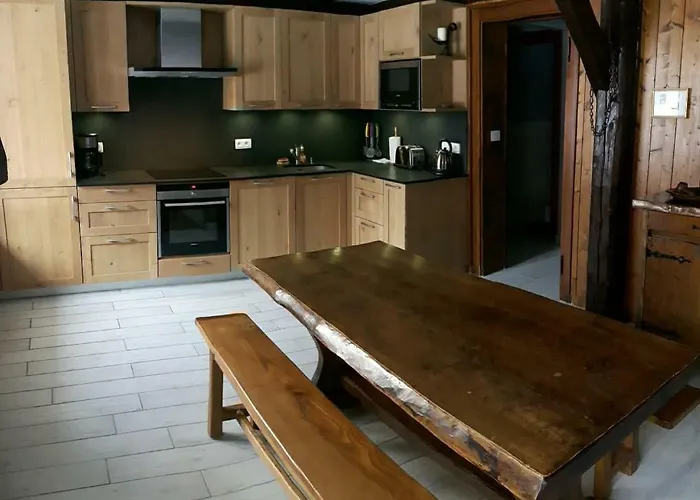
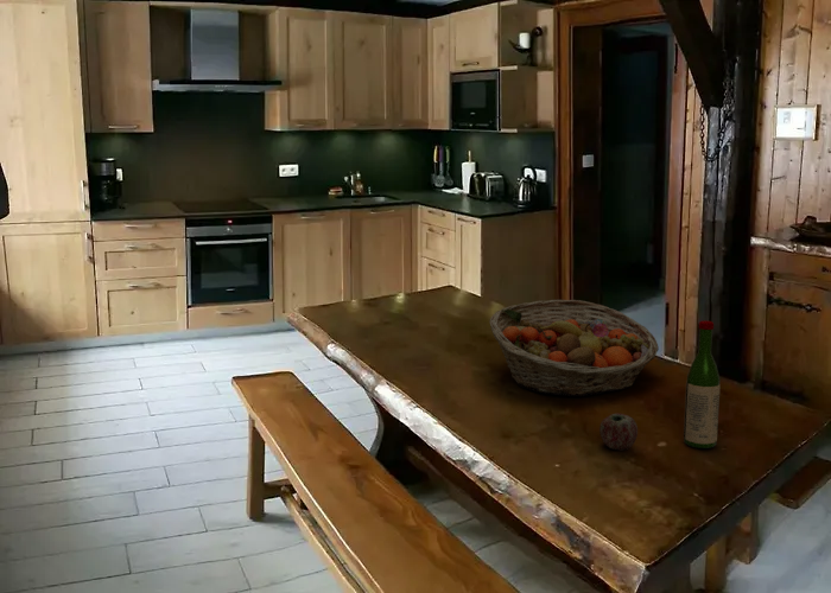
+ wine bottle [683,320,721,449]
+ fruit basket [489,299,660,397]
+ apple [598,413,639,452]
